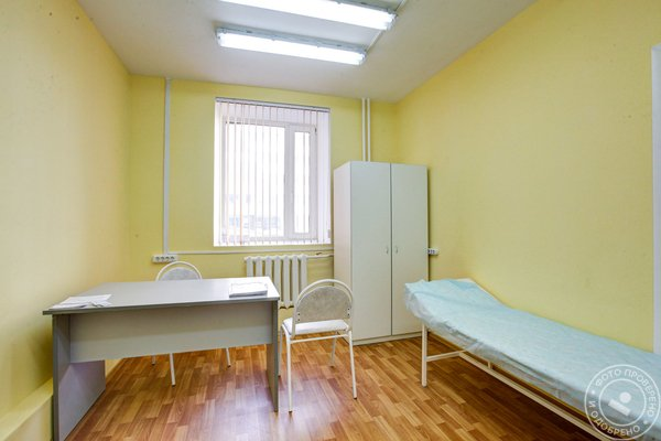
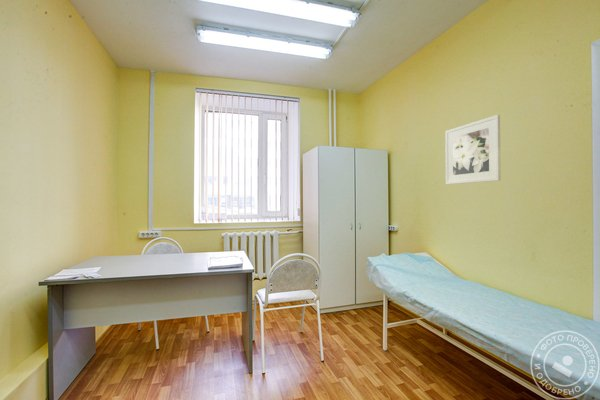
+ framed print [444,114,502,185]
